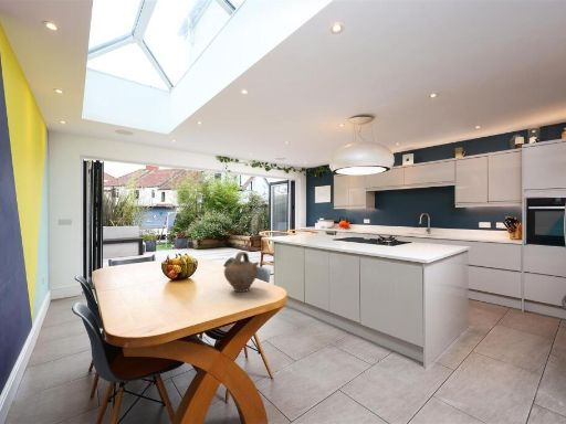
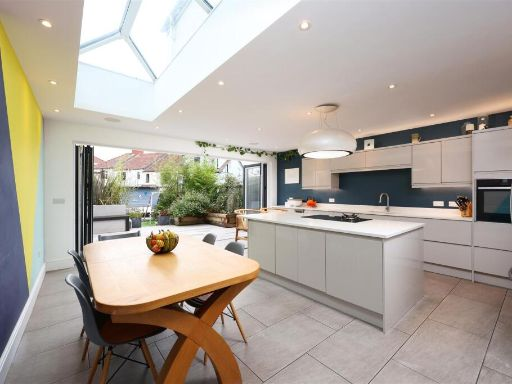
- jug [223,251,260,293]
